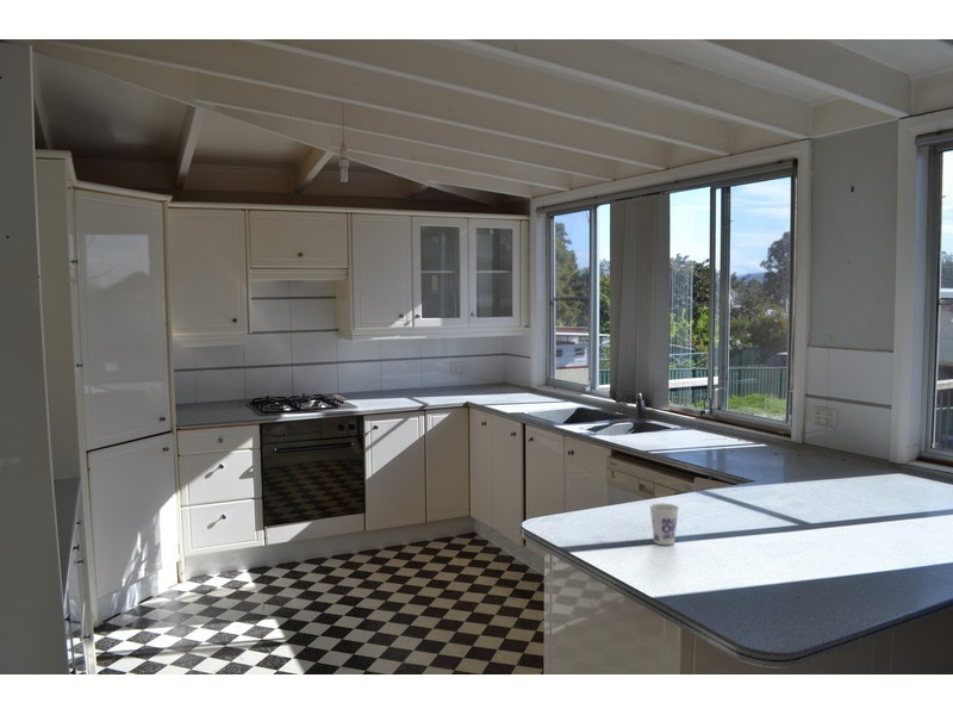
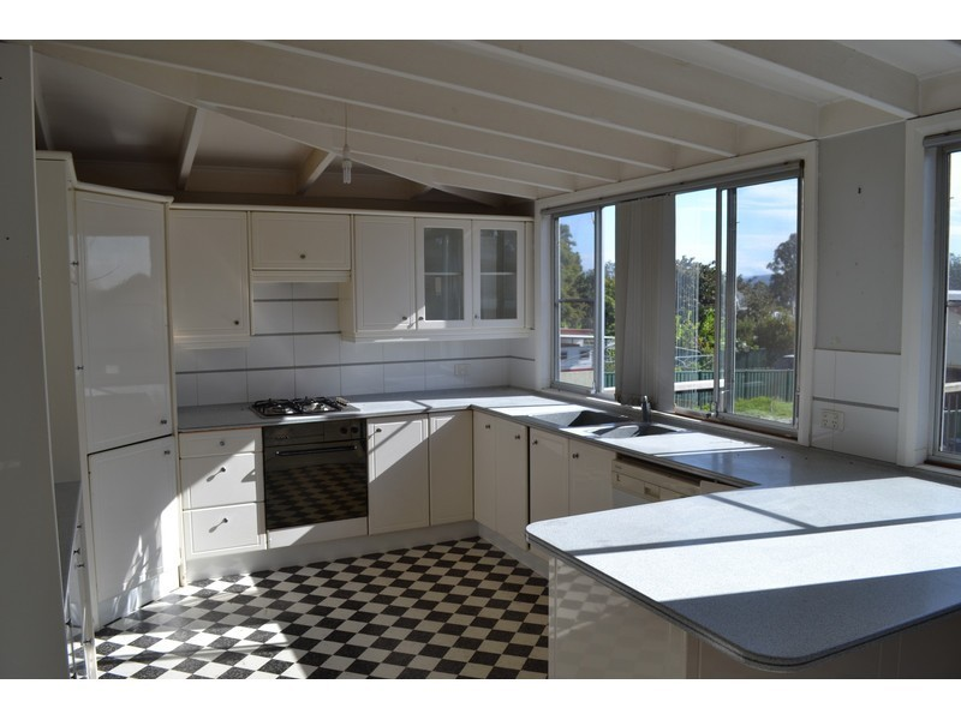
- cup [648,503,680,546]
